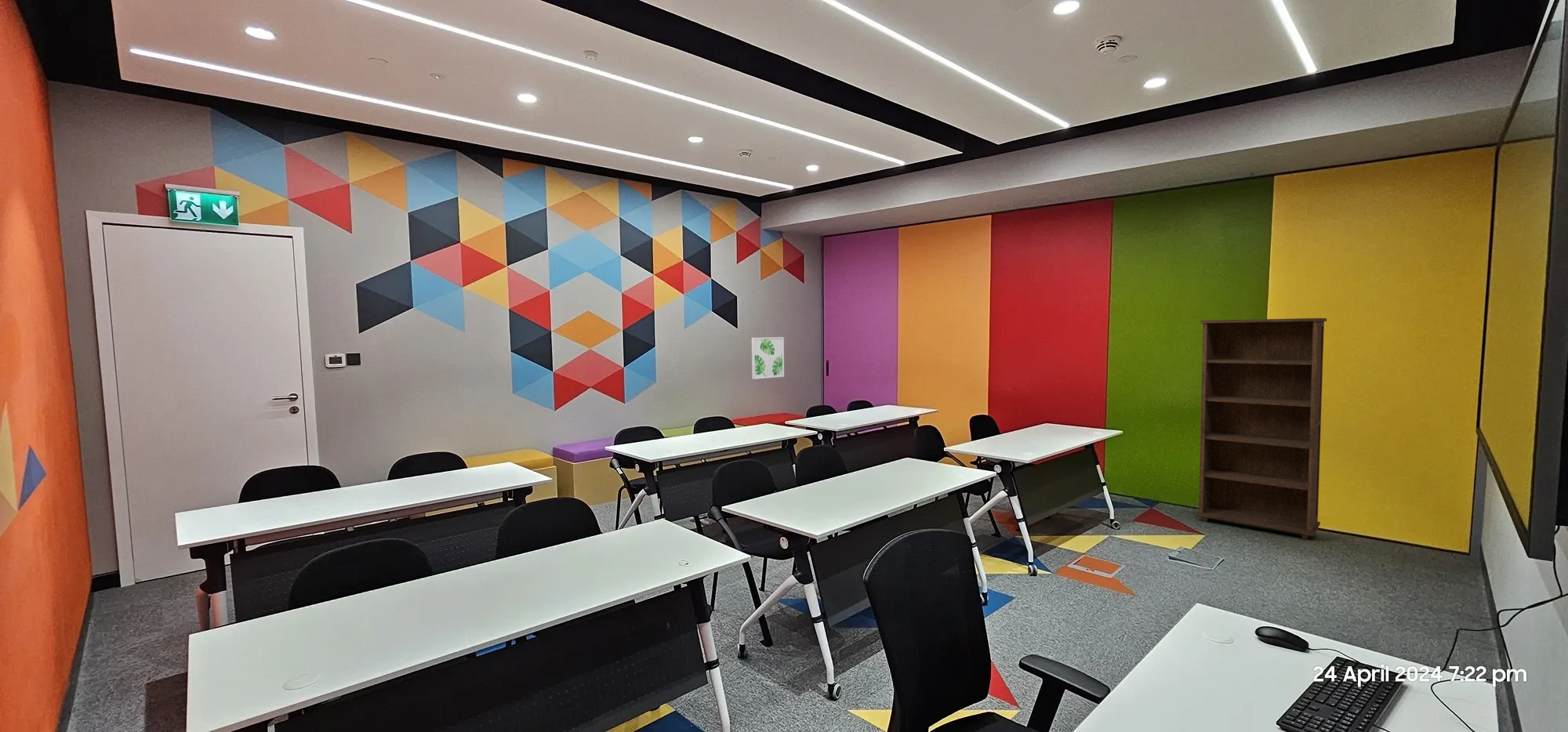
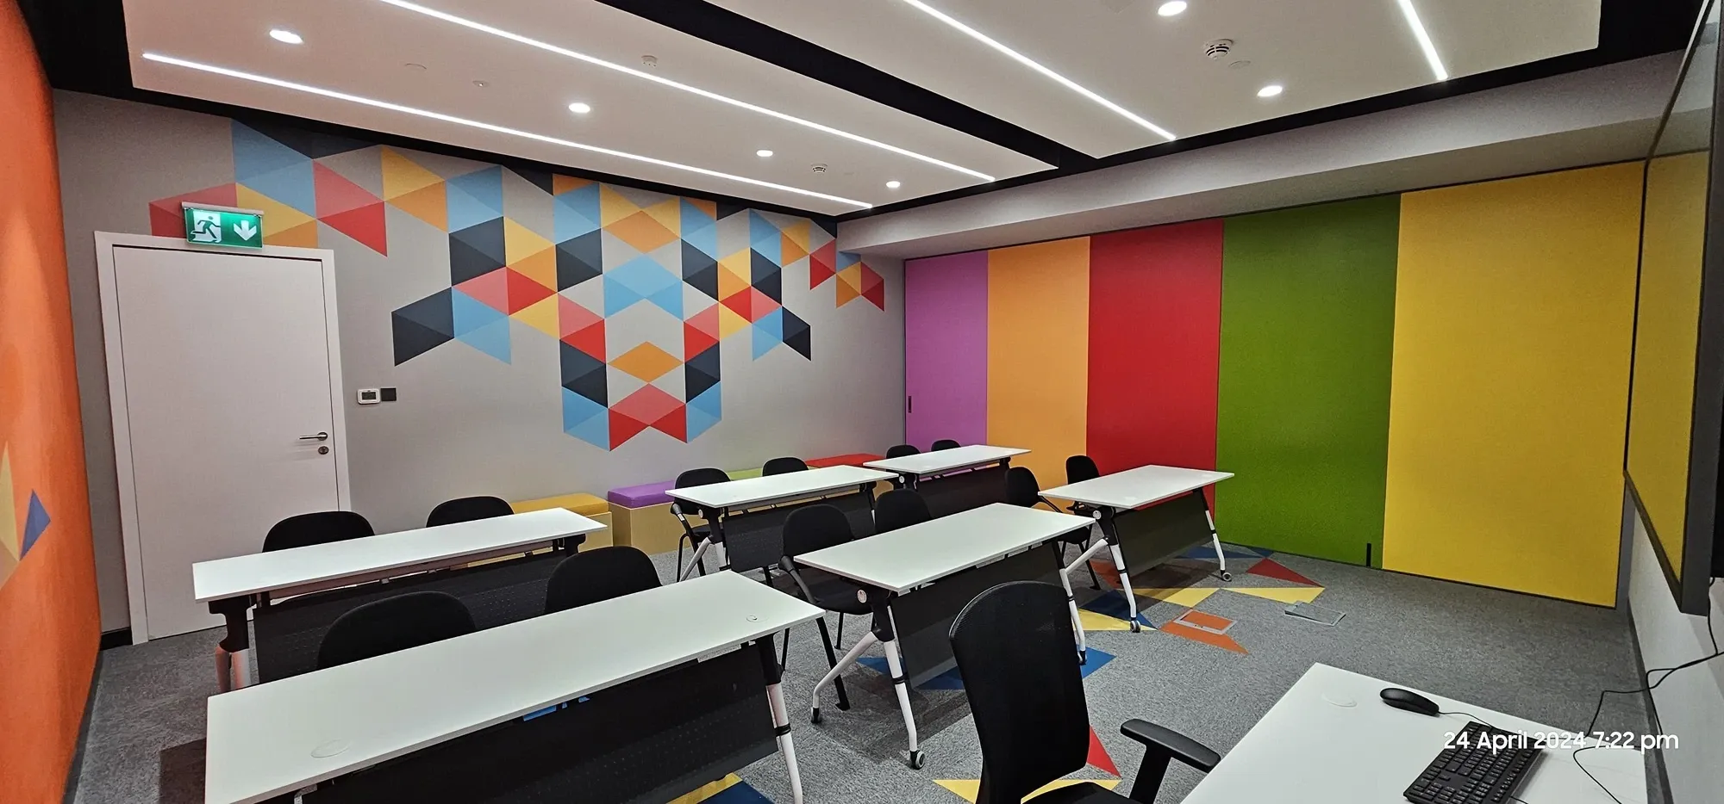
- wall art [751,336,785,380]
- bookcase [1196,317,1327,540]
